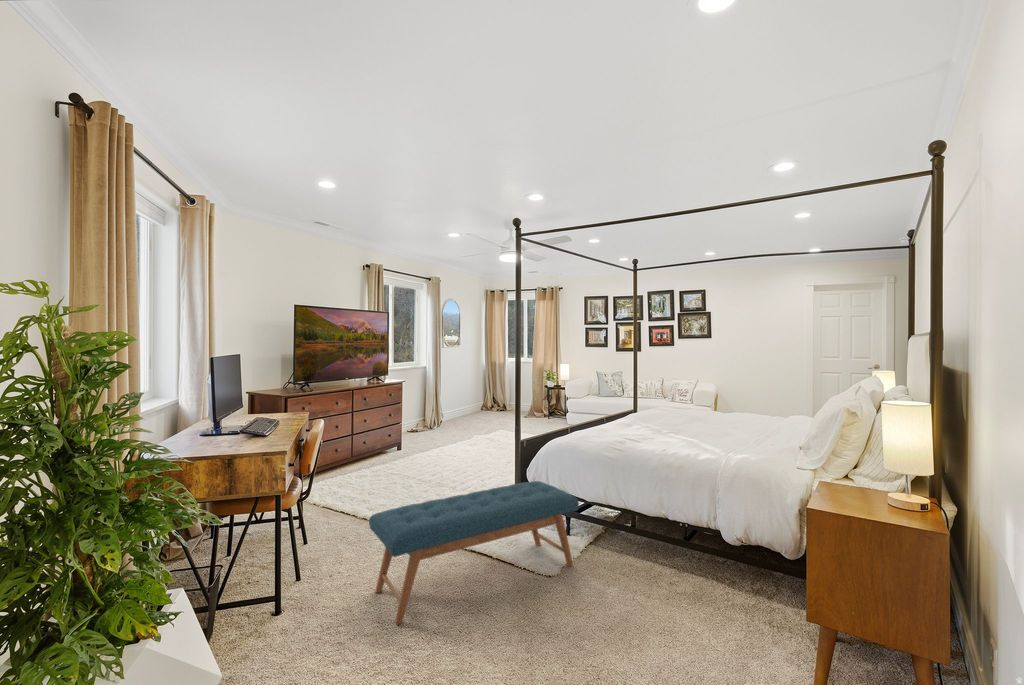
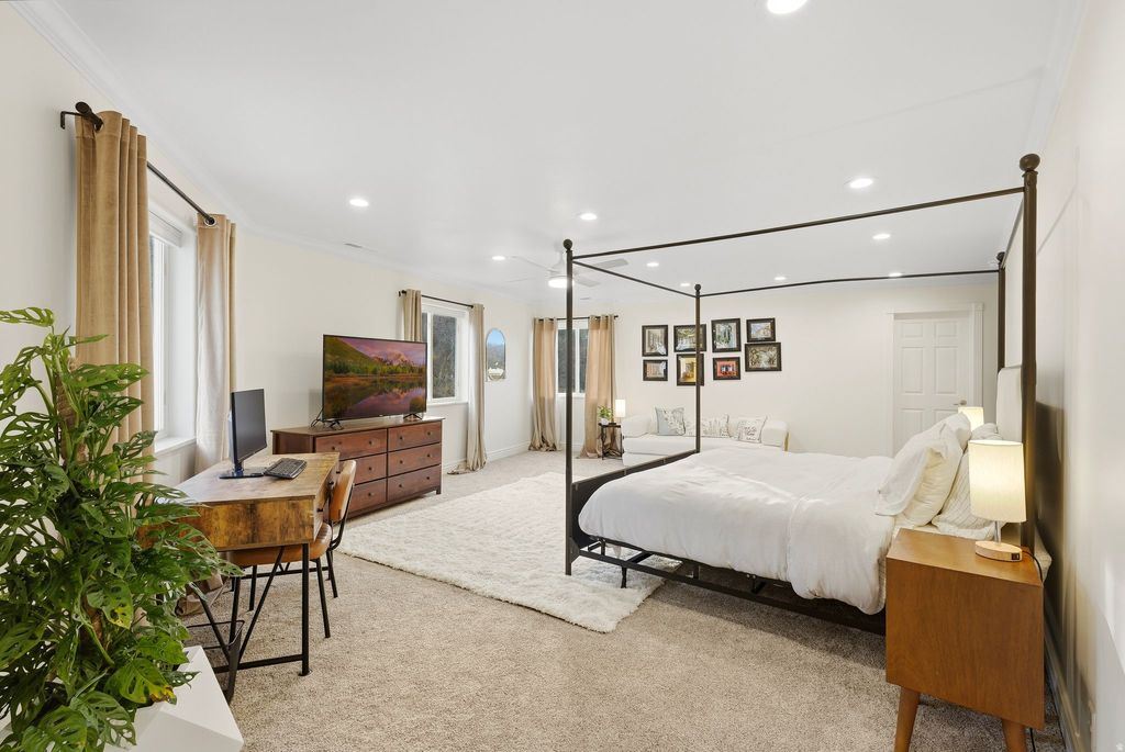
- bench [368,480,580,625]
